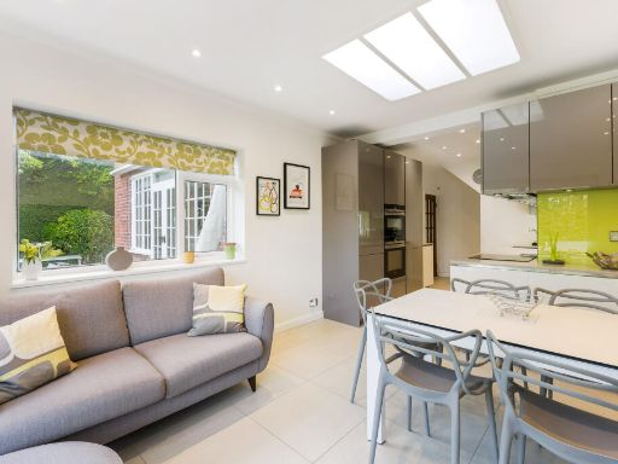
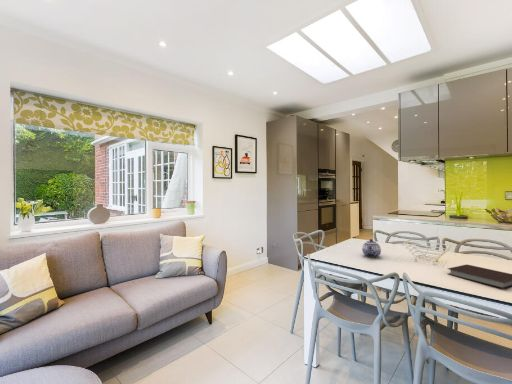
+ teapot [361,238,382,258]
+ notebook [447,264,512,290]
